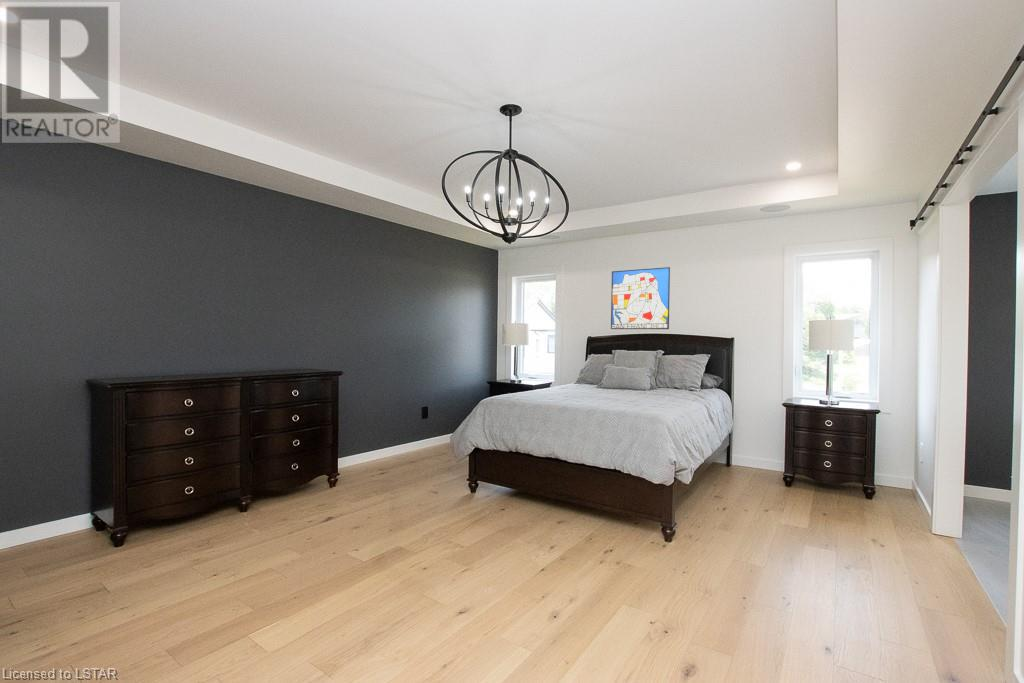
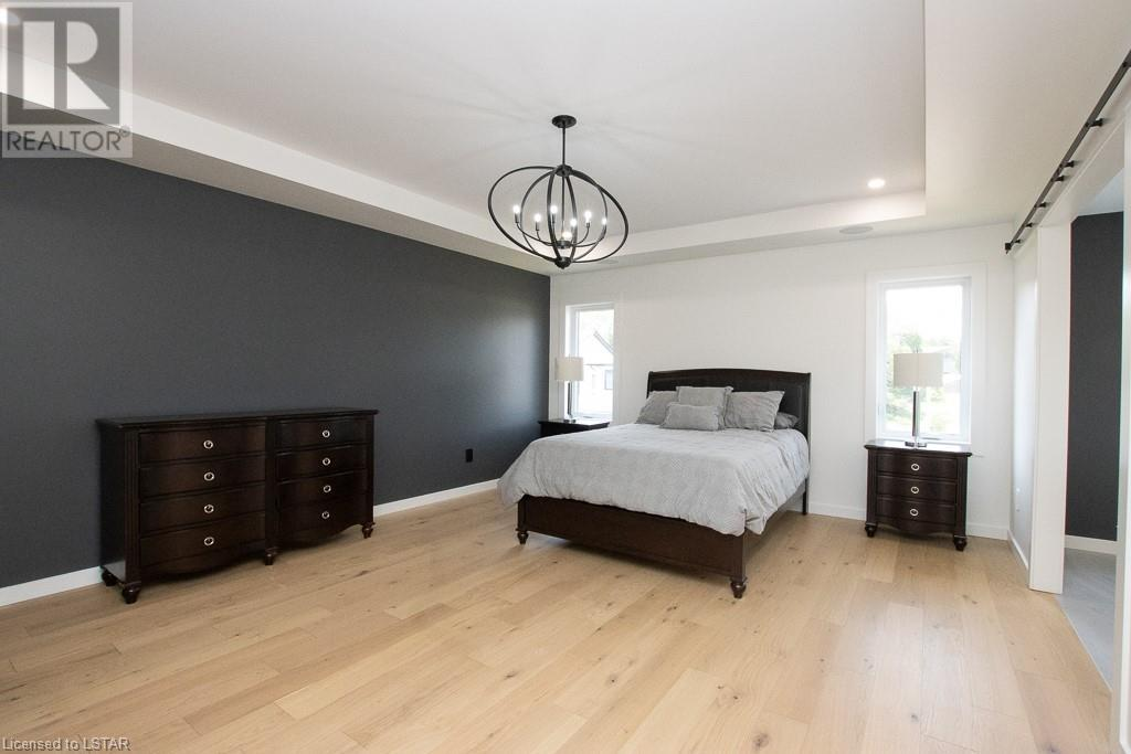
- wall art [610,266,671,330]
